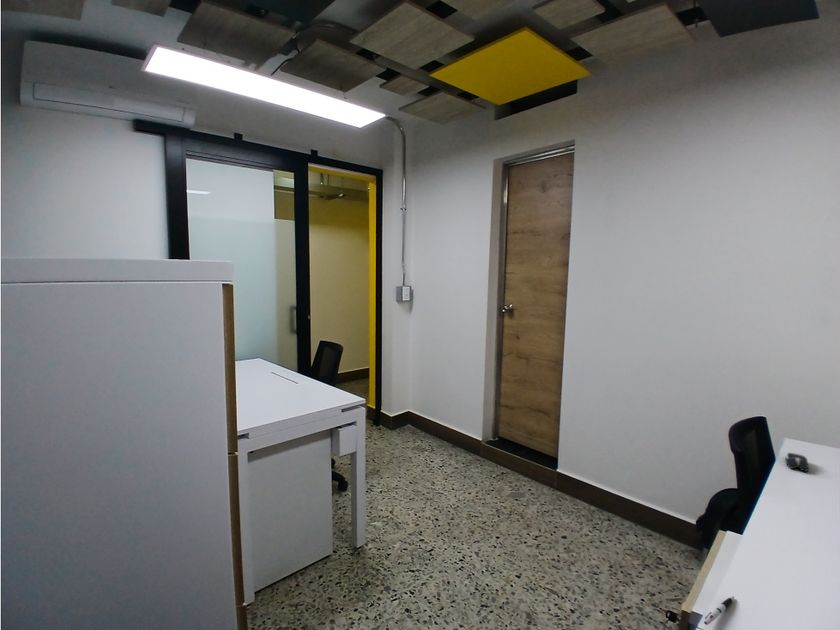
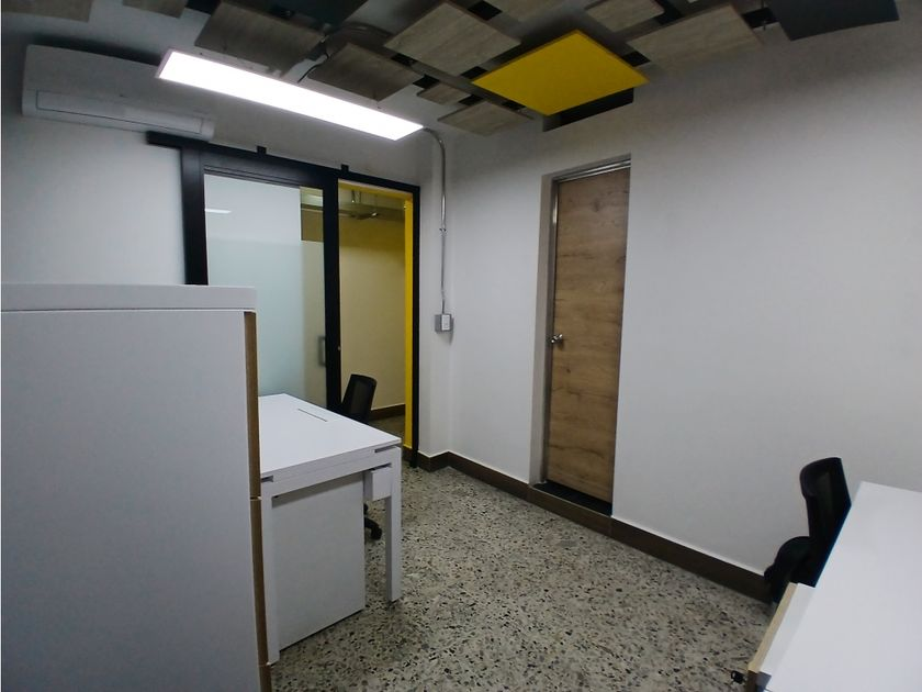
- computer mouse [784,452,809,473]
- pen [703,595,735,626]
